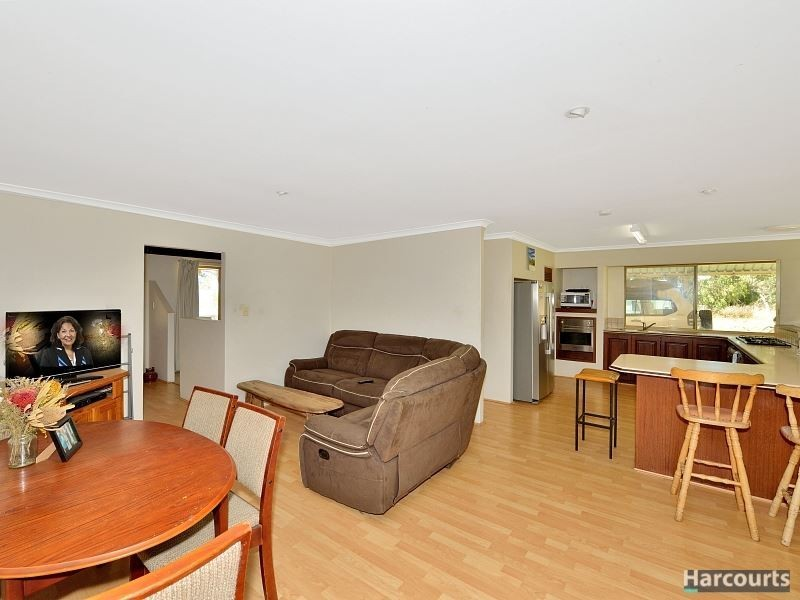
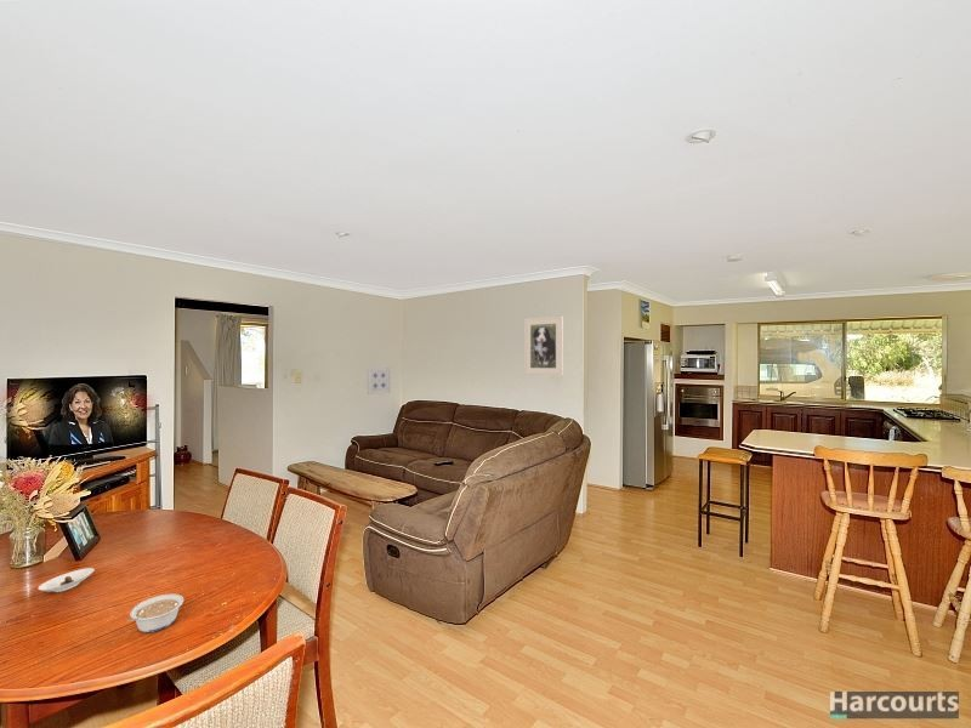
+ legume [125,593,184,633]
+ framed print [523,315,564,376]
+ saucer [38,567,96,593]
+ wall art [367,365,392,396]
